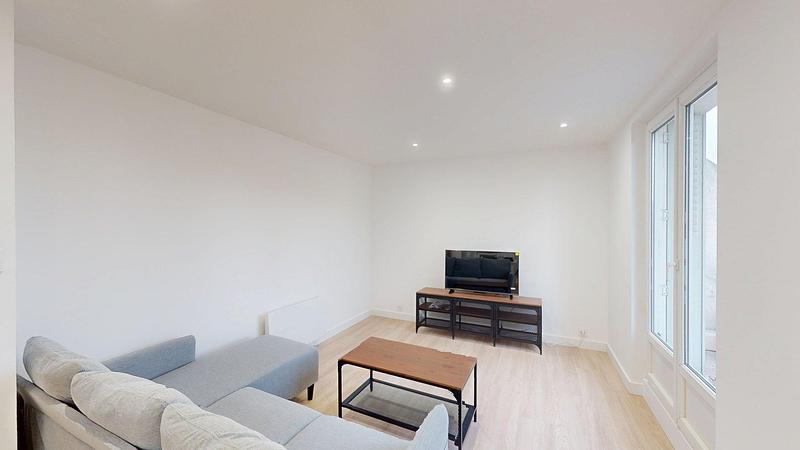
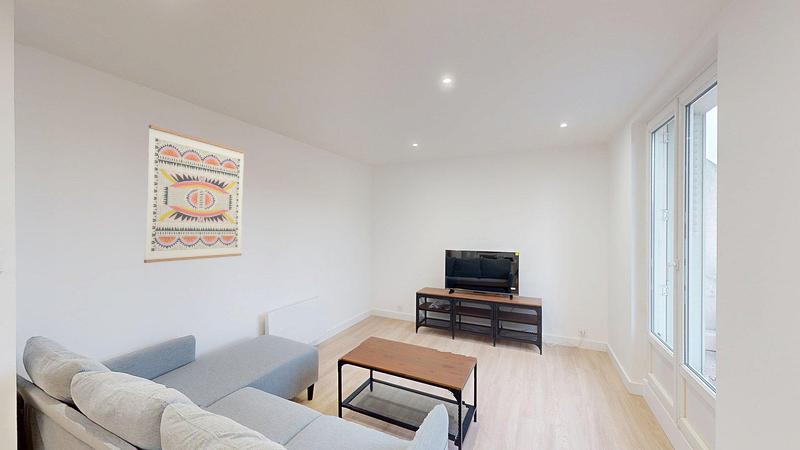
+ wall art [143,124,245,264]
